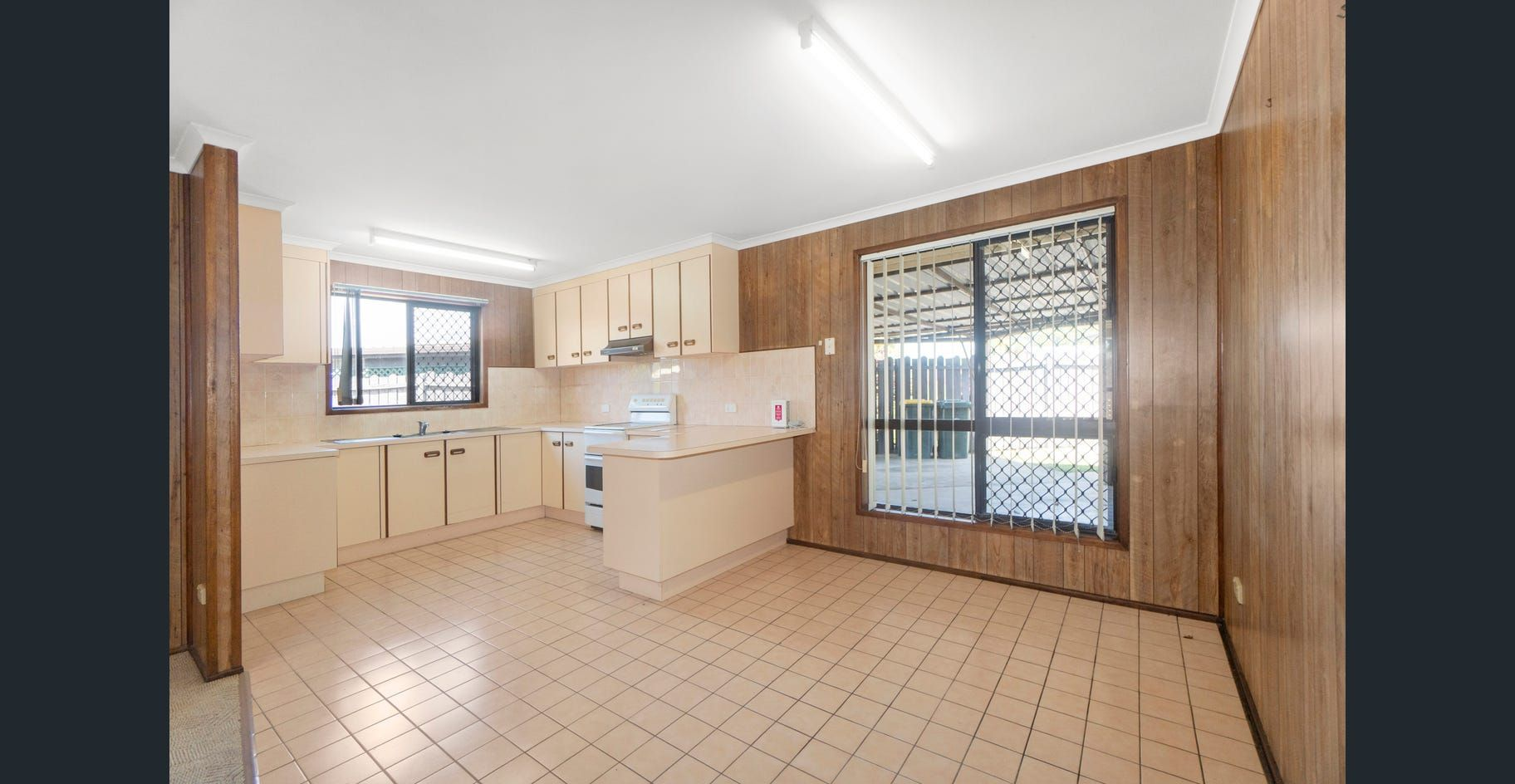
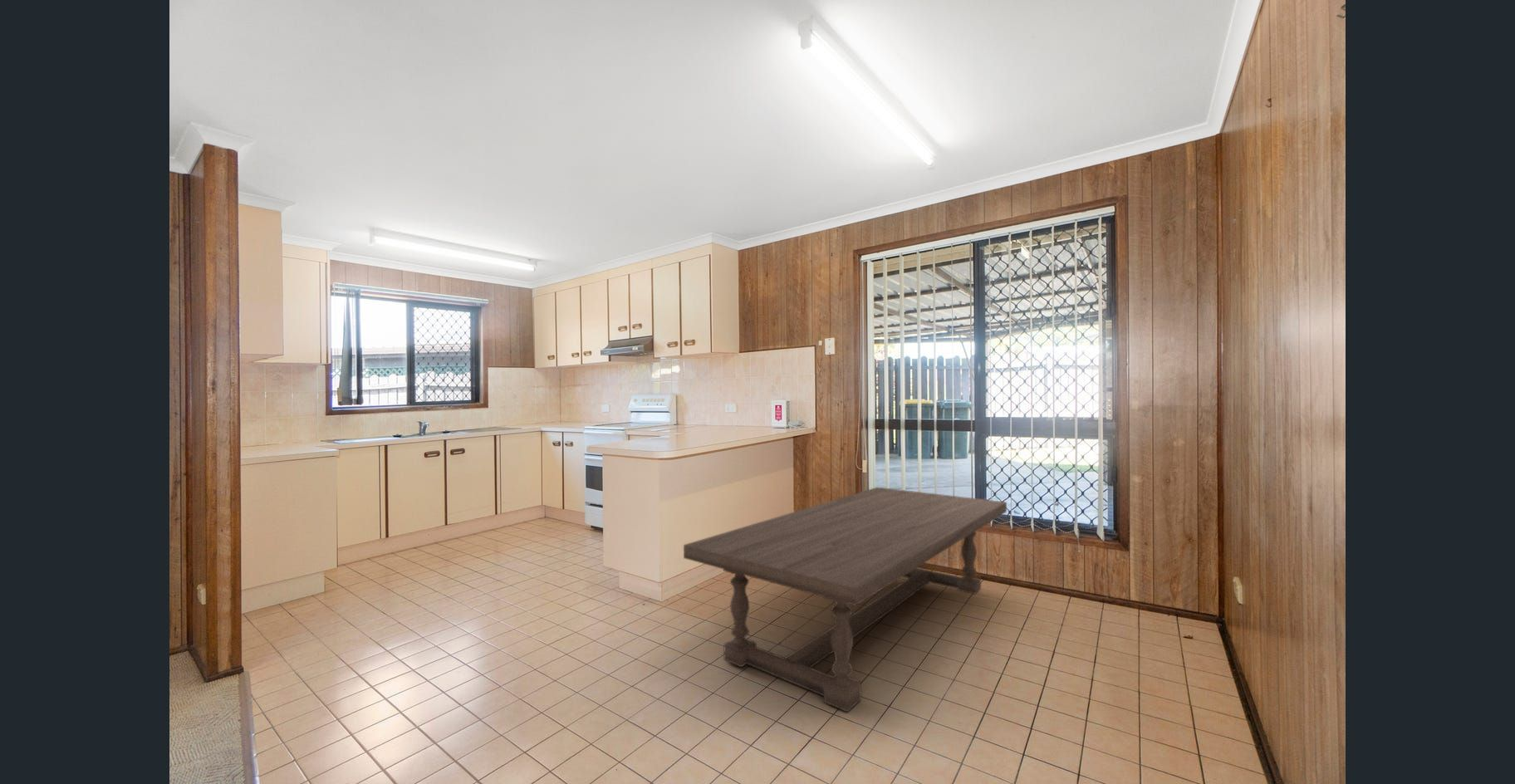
+ table [683,487,1008,713]
